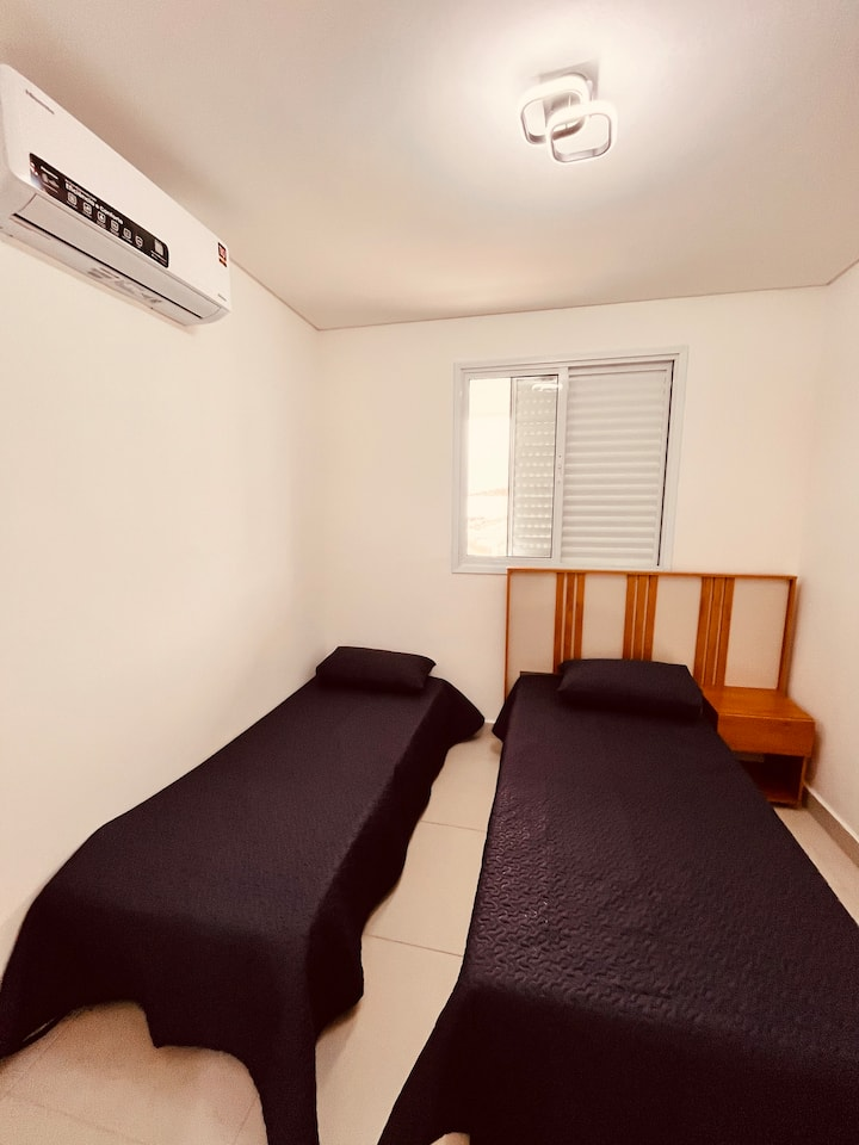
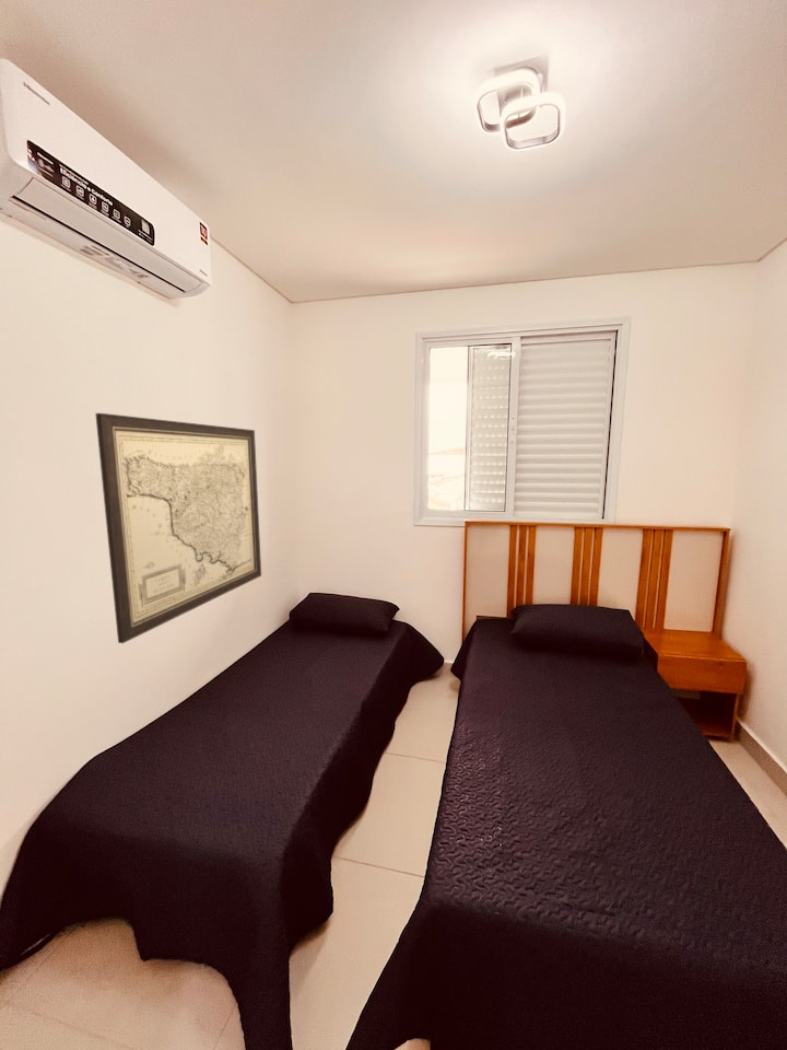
+ wall art [94,412,262,644]
